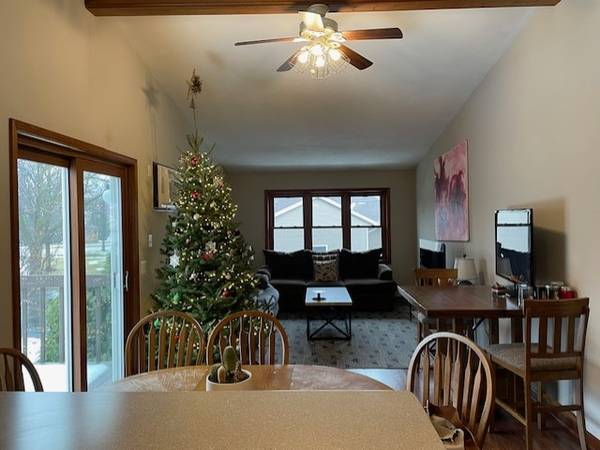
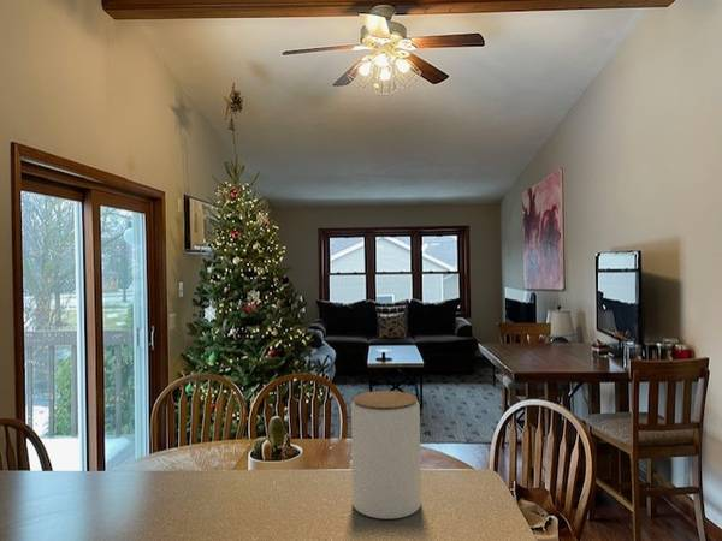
+ jar [350,390,422,519]
